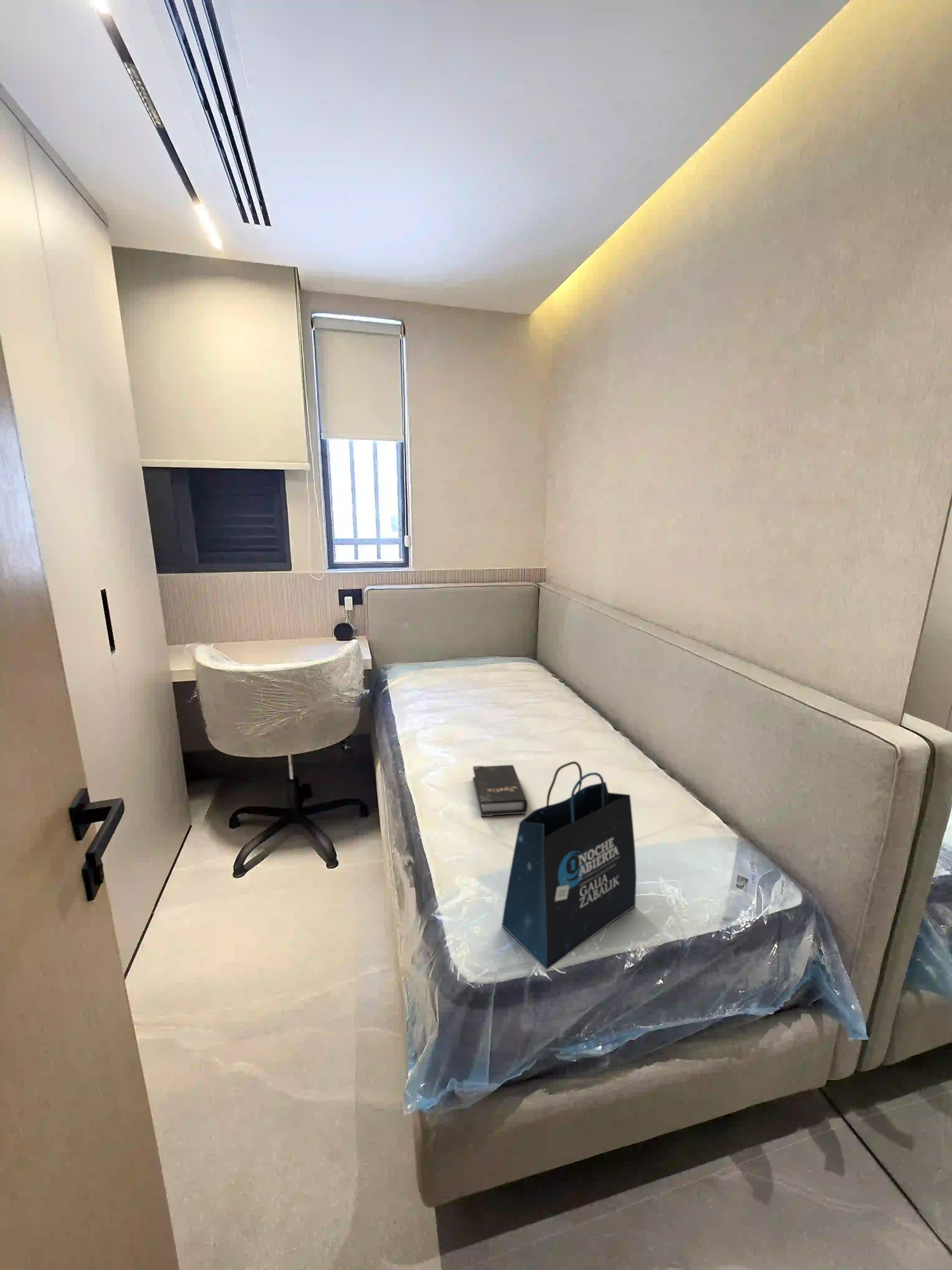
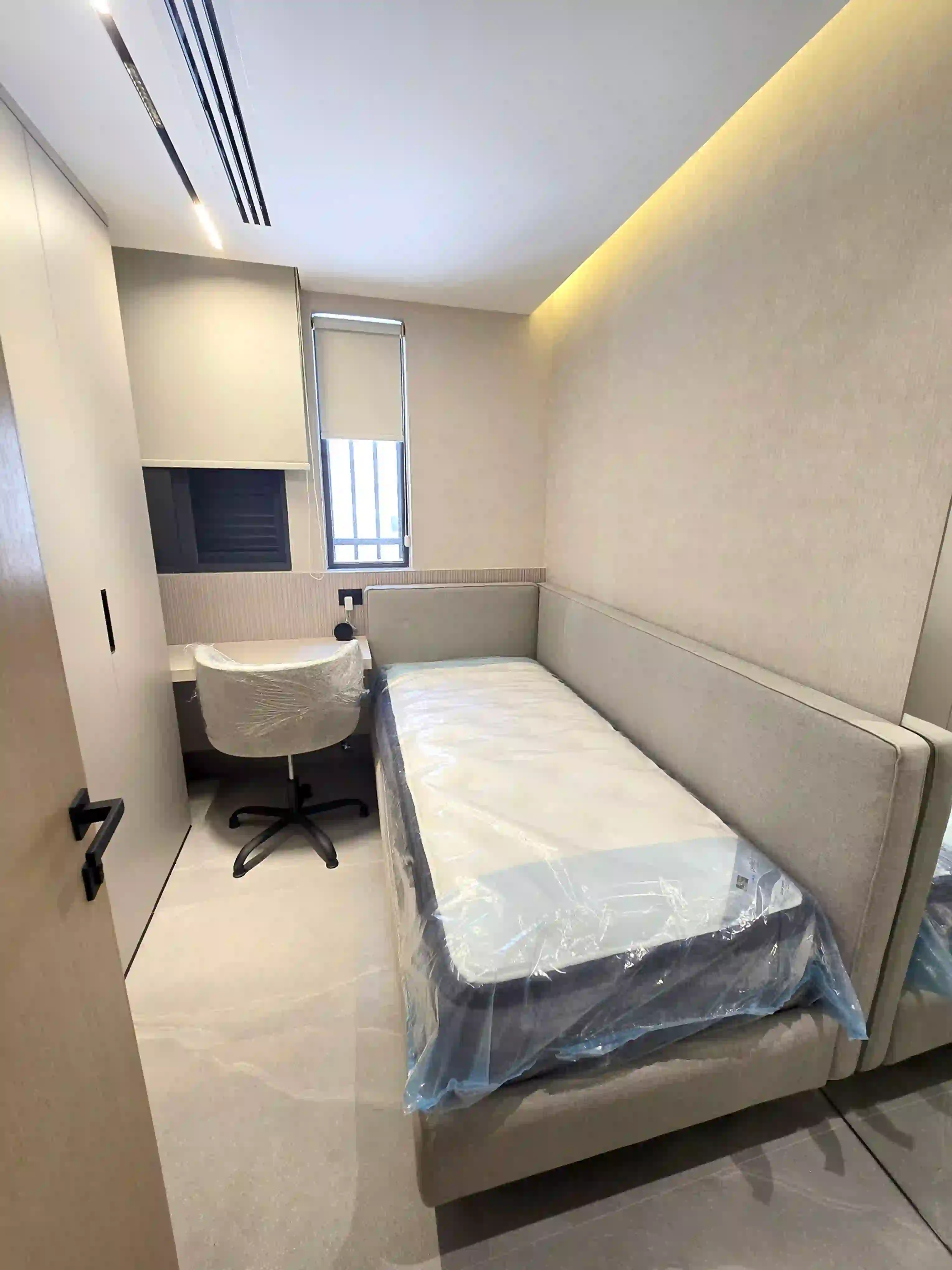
- tote bag [501,761,637,970]
- hardback book [472,765,528,817]
